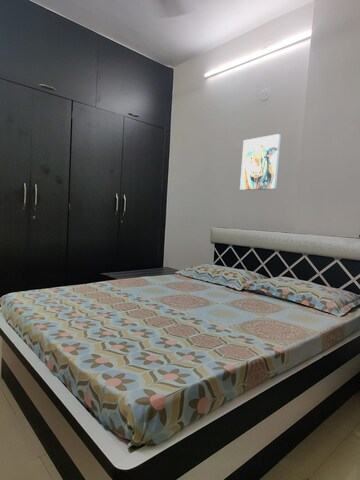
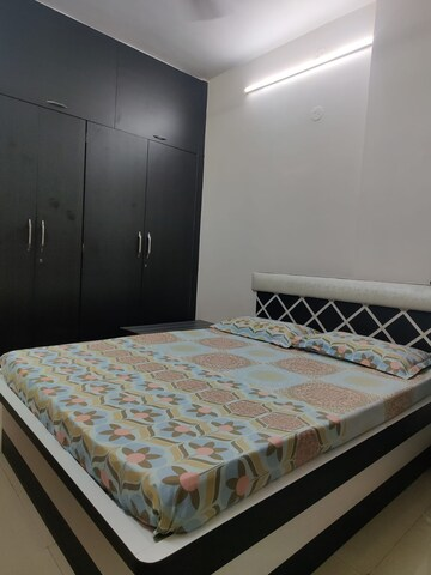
- wall art [239,133,282,191]
